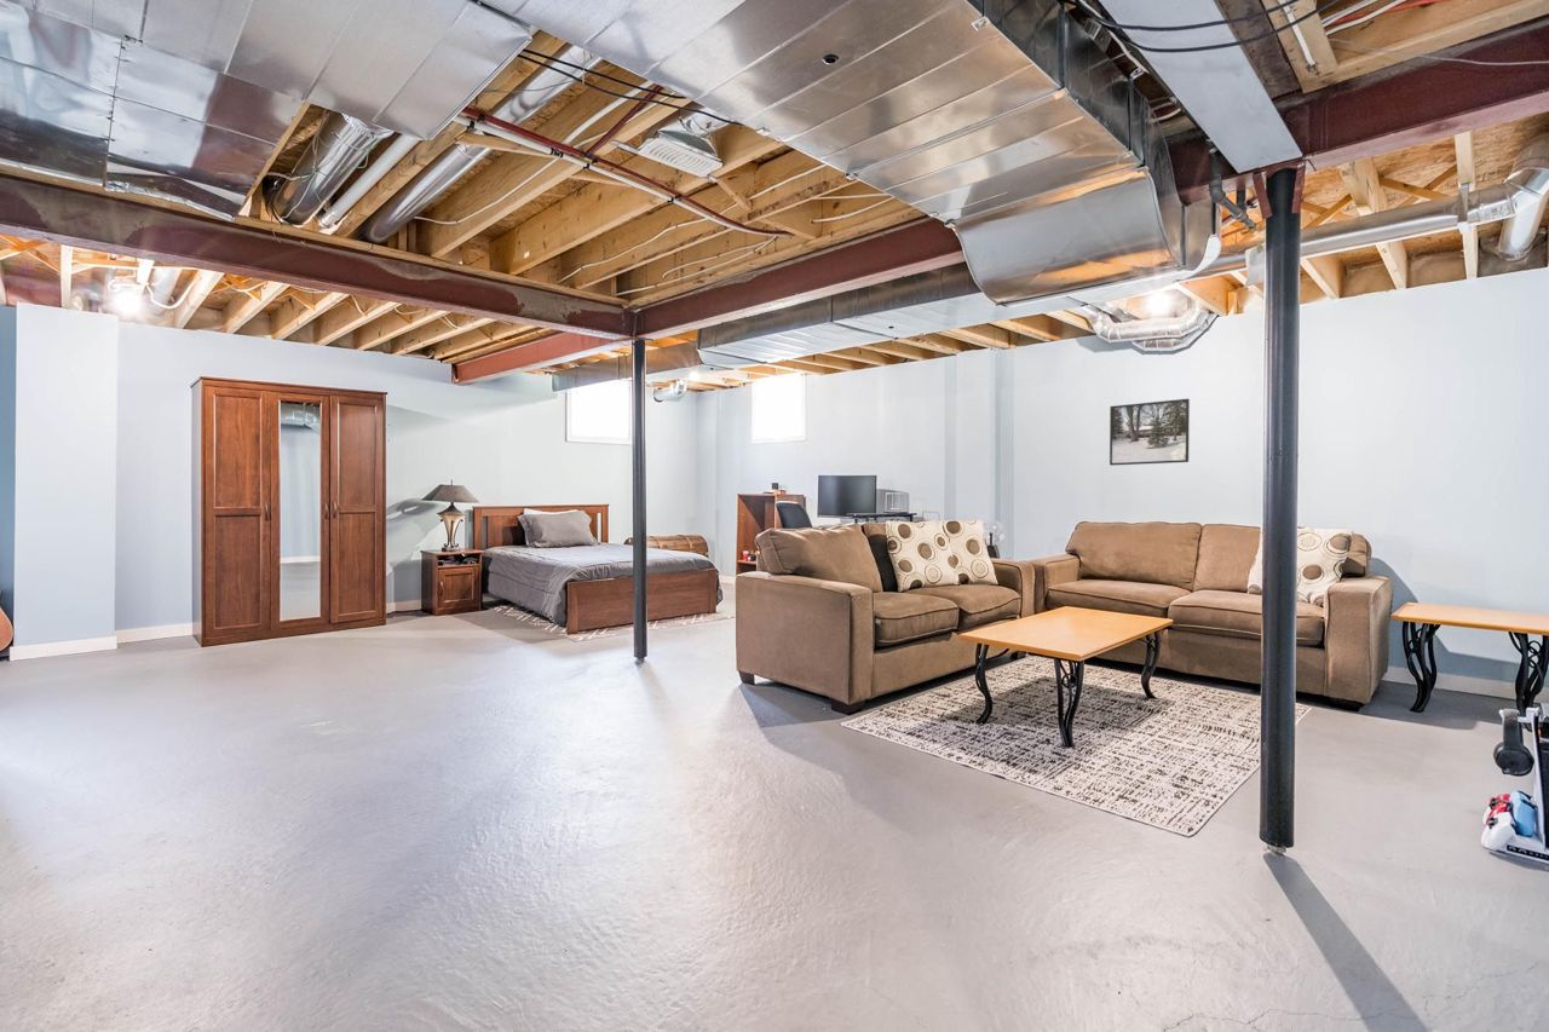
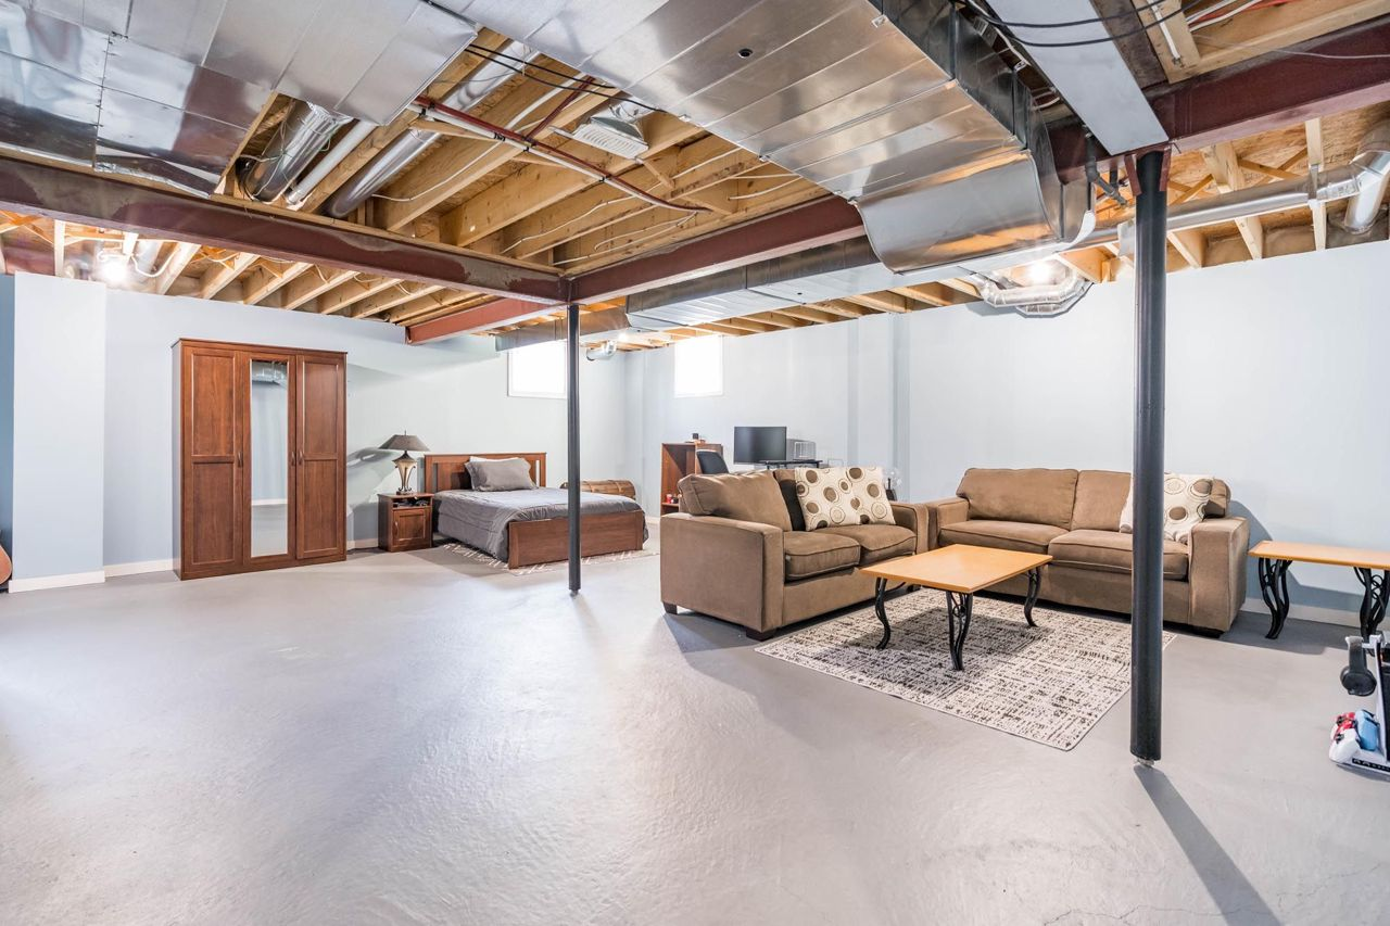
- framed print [1109,398,1191,467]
